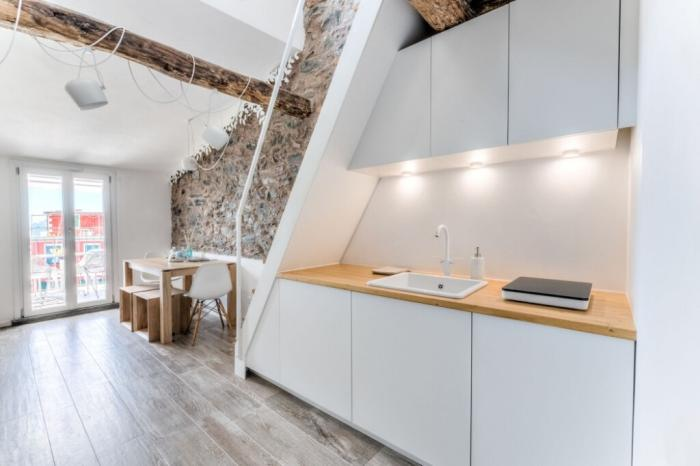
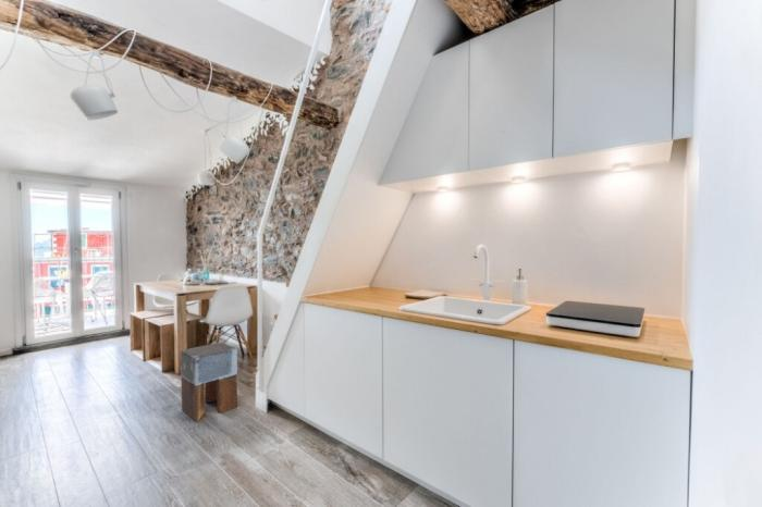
+ stool [180,342,238,423]
